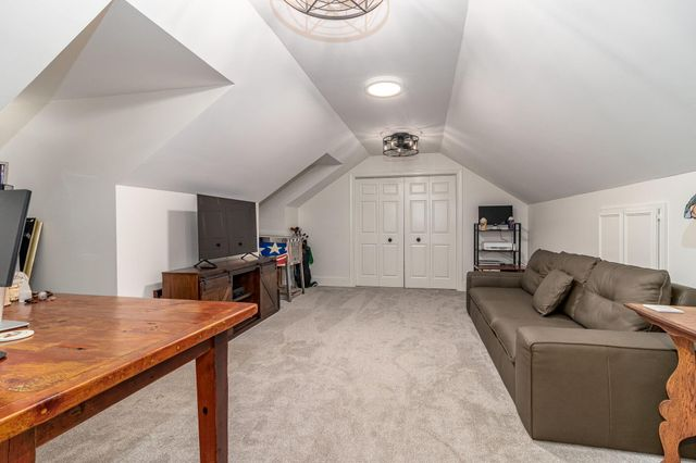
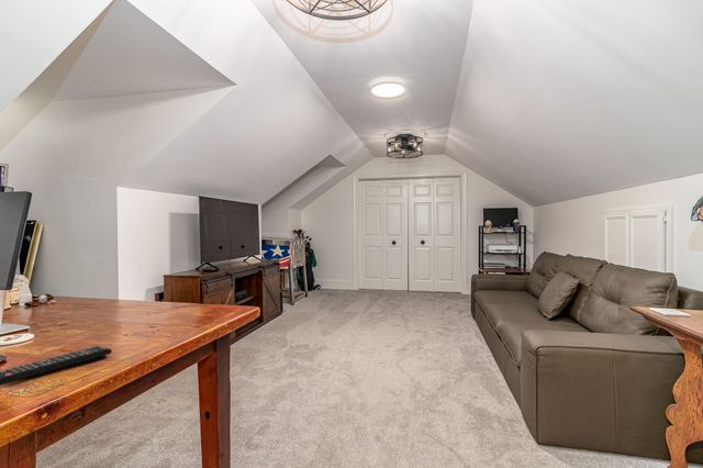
+ remote control [0,345,113,387]
